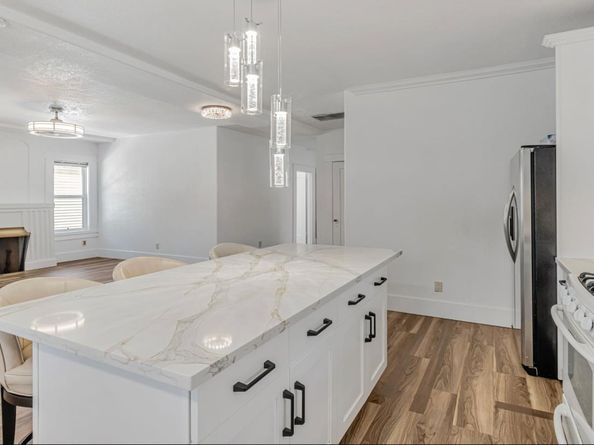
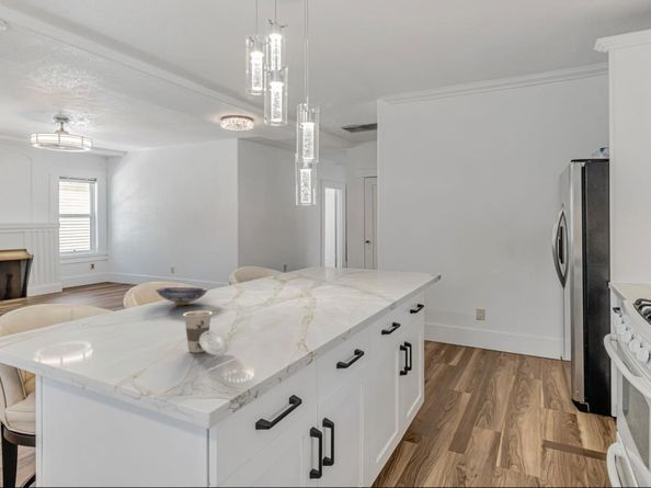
+ cup [182,310,227,356]
+ bowl [155,286,209,306]
